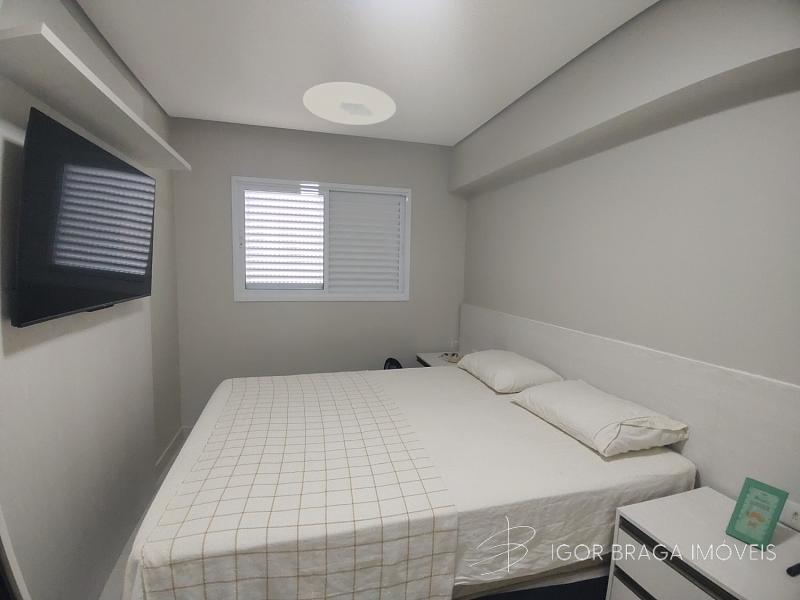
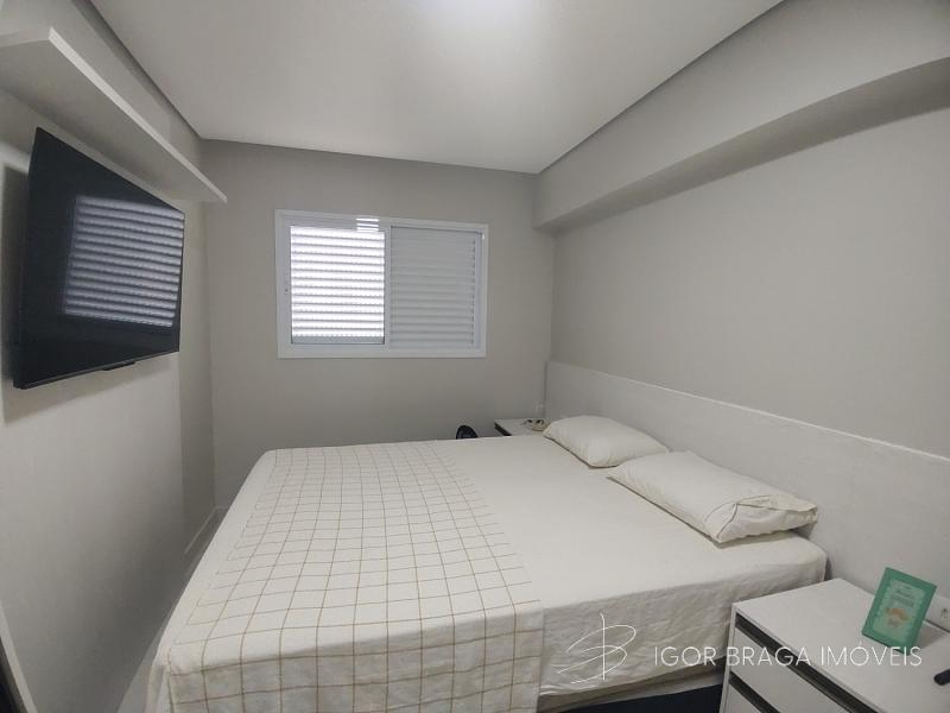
- ceiling light [302,81,397,126]
